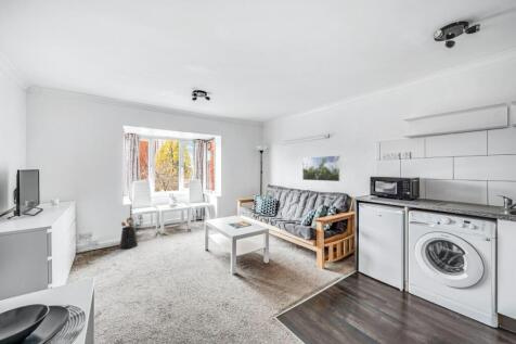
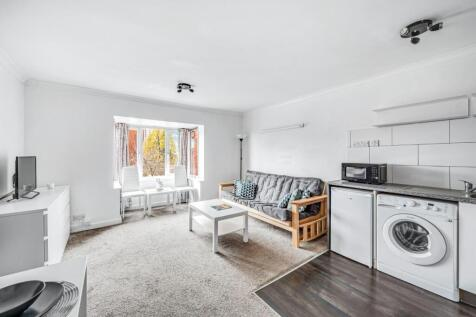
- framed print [301,154,341,182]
- watering can [118,216,139,250]
